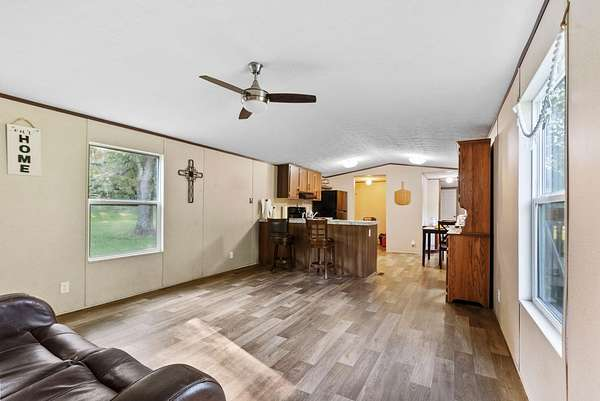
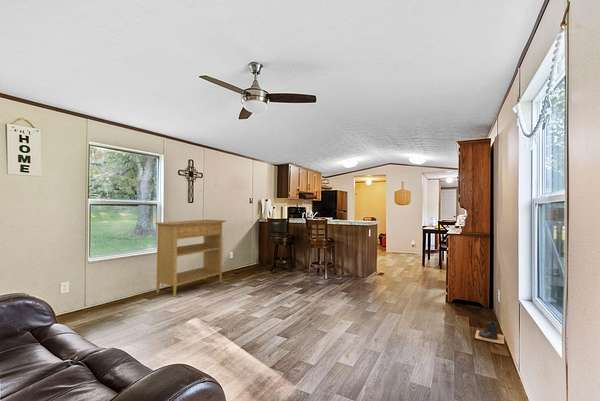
+ boots [474,320,505,345]
+ console table [154,219,227,298]
